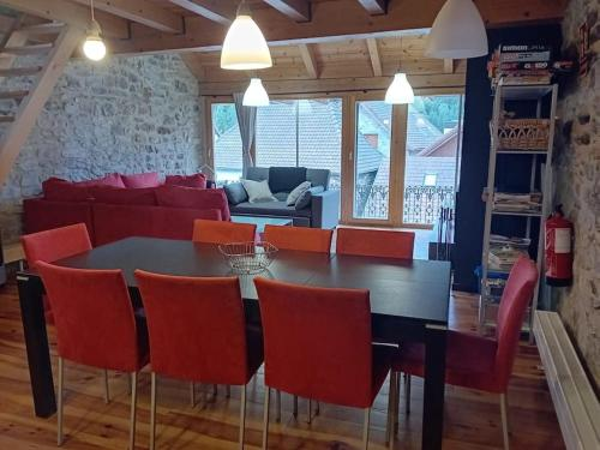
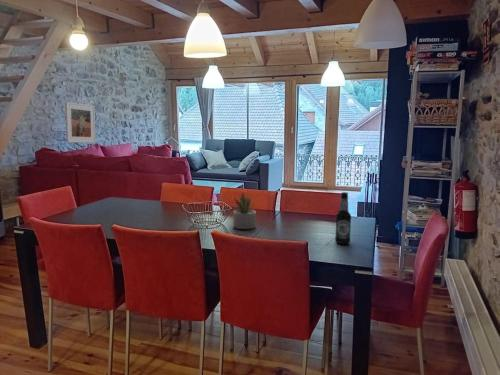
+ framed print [64,101,97,144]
+ bottle [334,191,352,245]
+ succulent plant [232,191,257,230]
